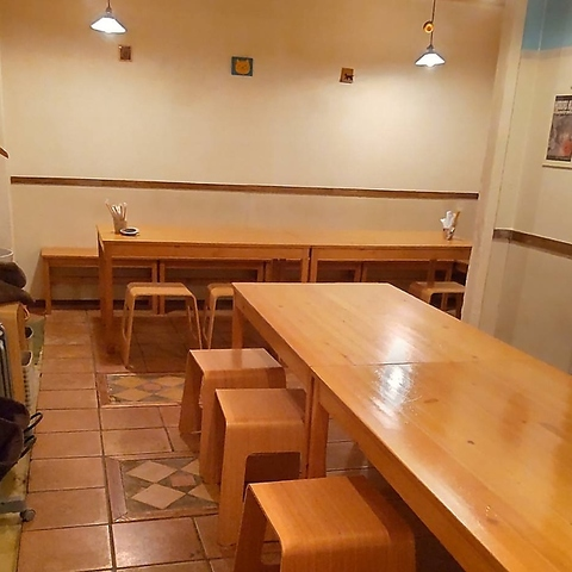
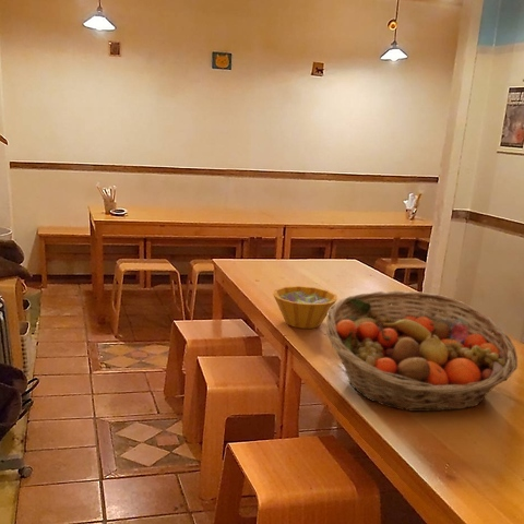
+ fruit basket [325,289,519,413]
+ bowl [272,285,338,330]
